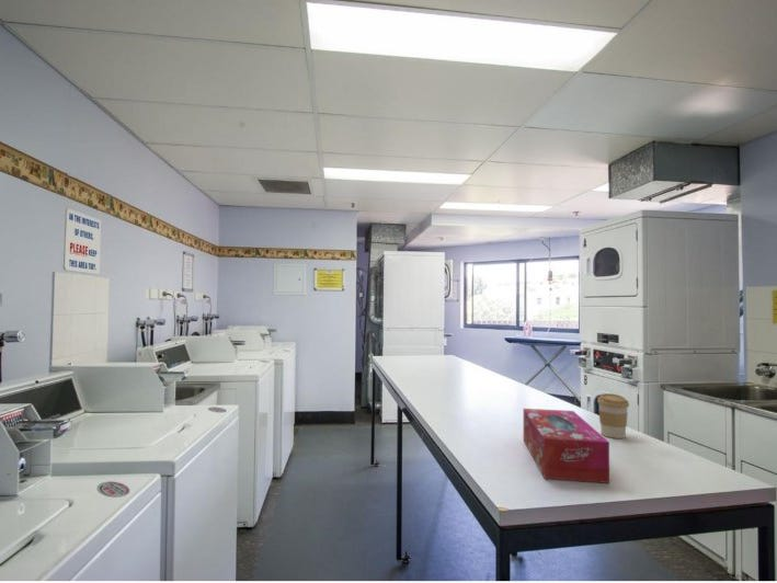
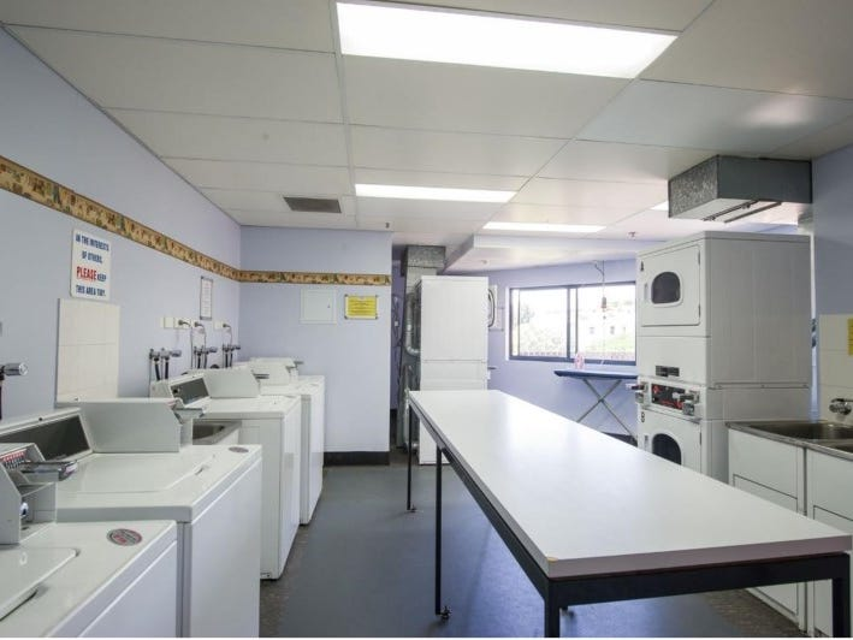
- tissue box [523,408,610,484]
- coffee cup [596,392,630,439]
